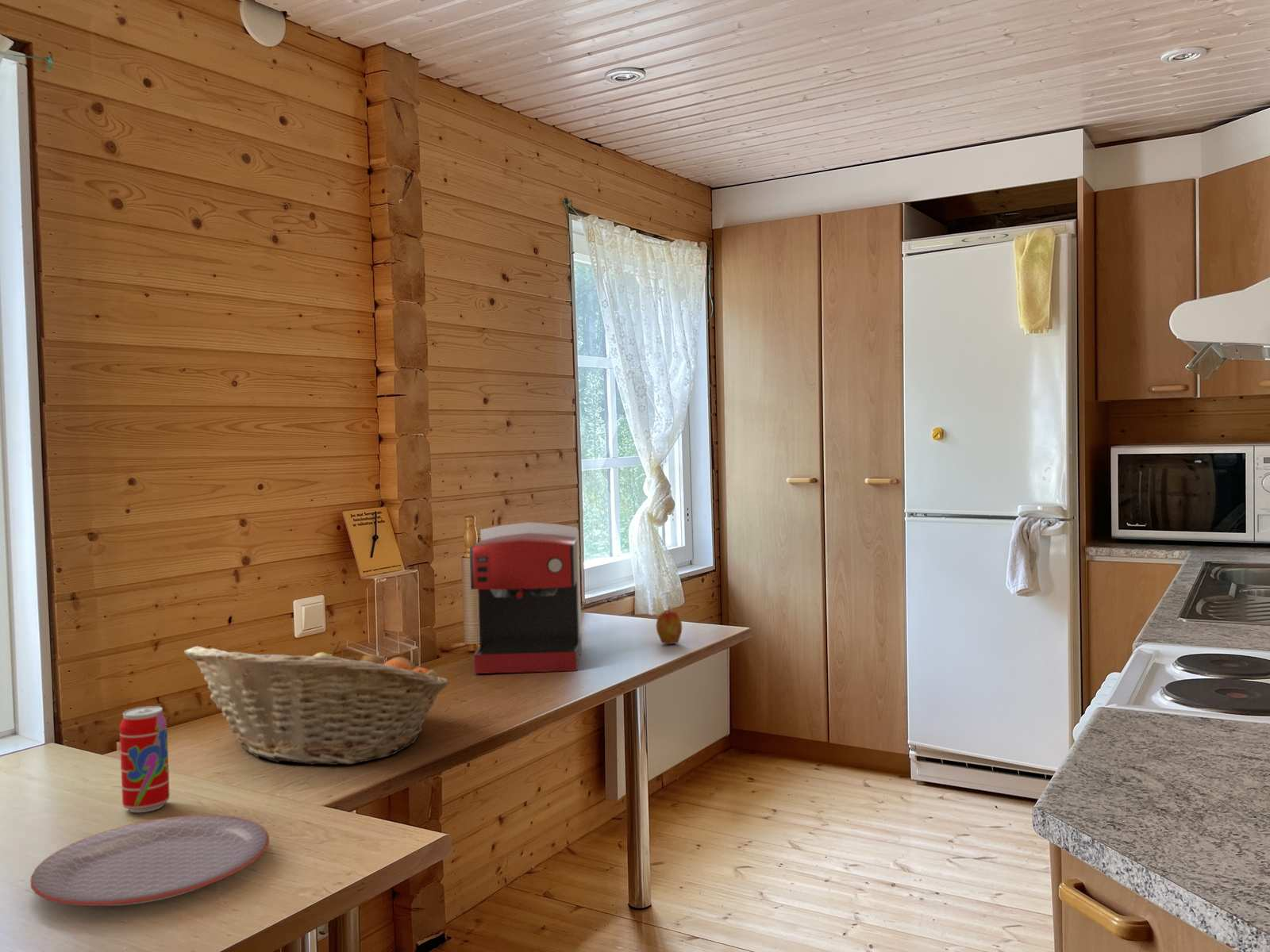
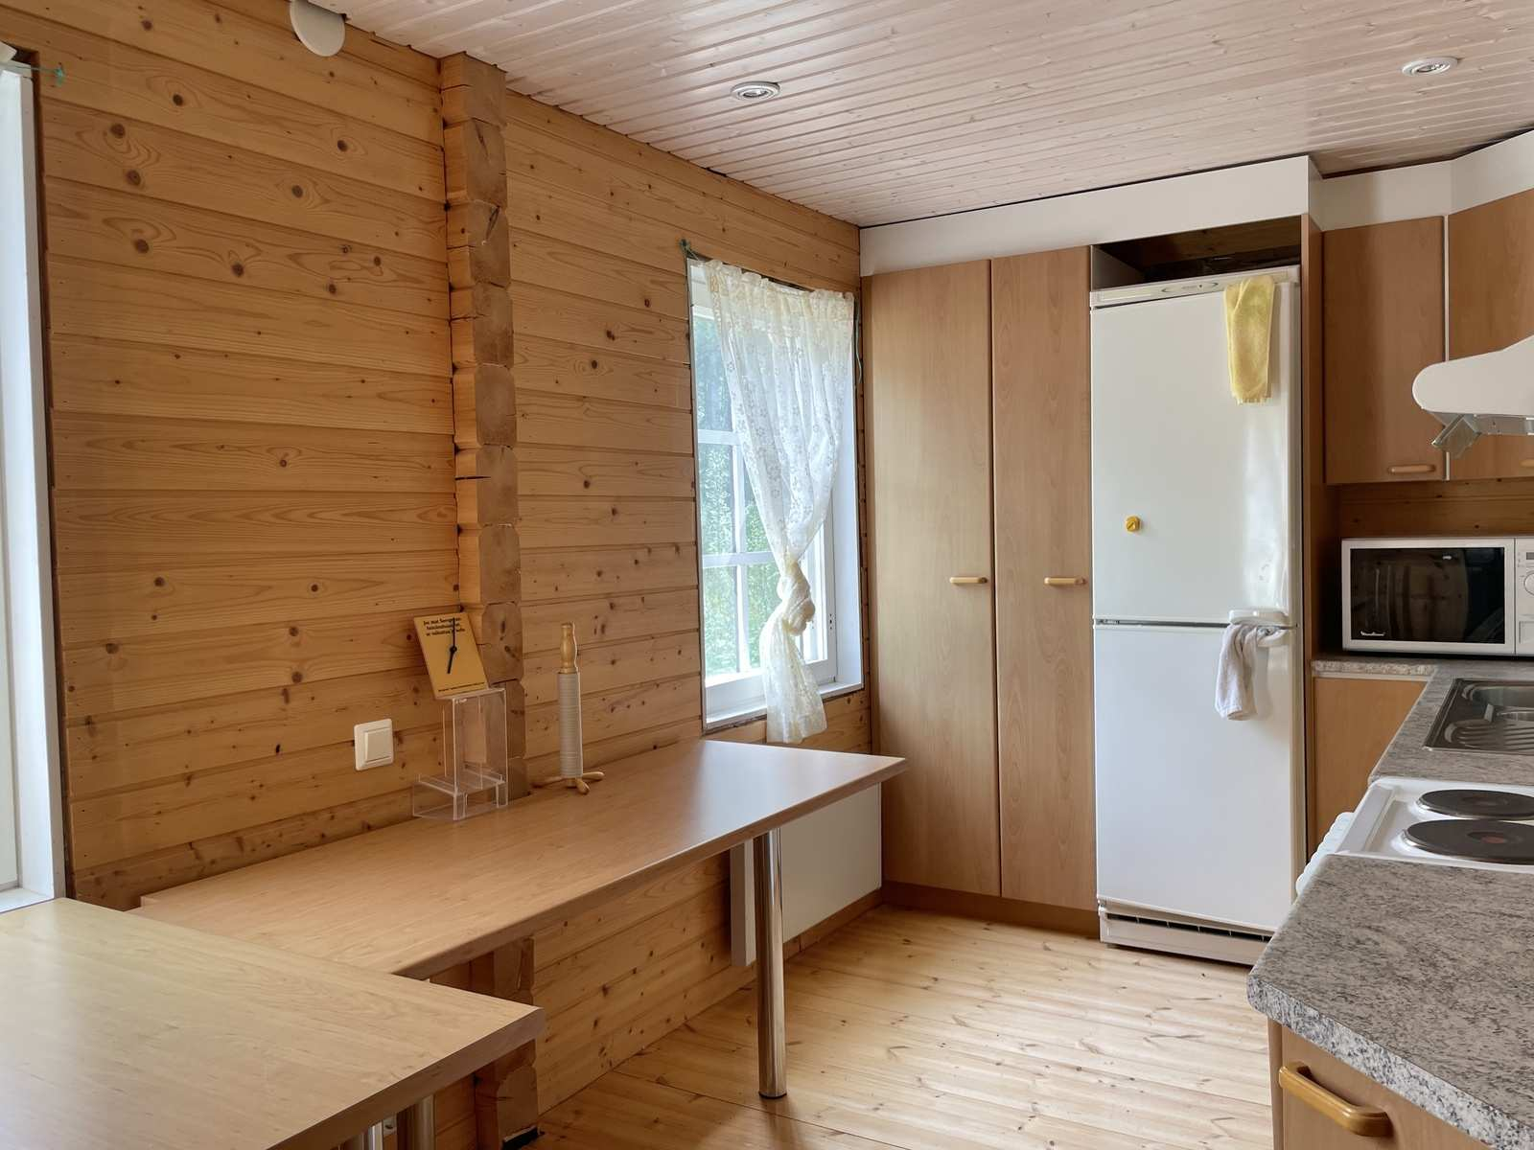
- plate [29,814,270,907]
- fruit basket [183,639,450,766]
- beverage can [119,705,171,813]
- apple [656,606,683,645]
- coffee maker [469,521,583,674]
